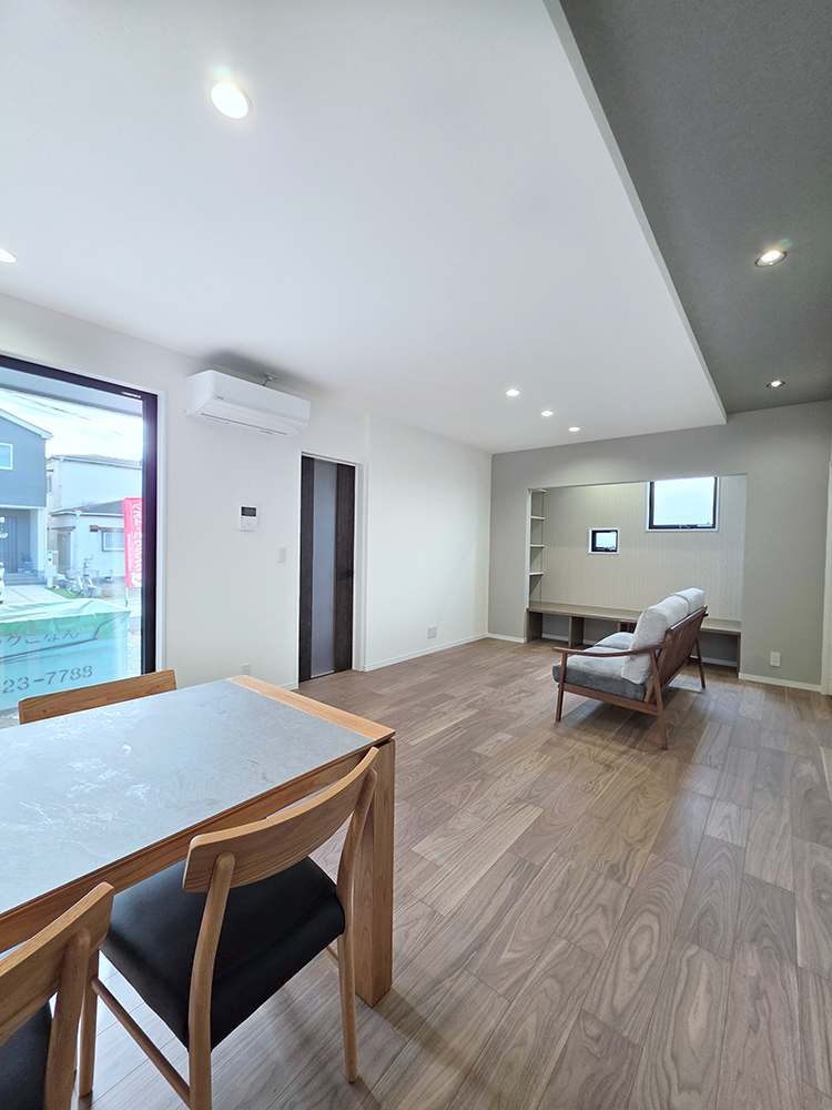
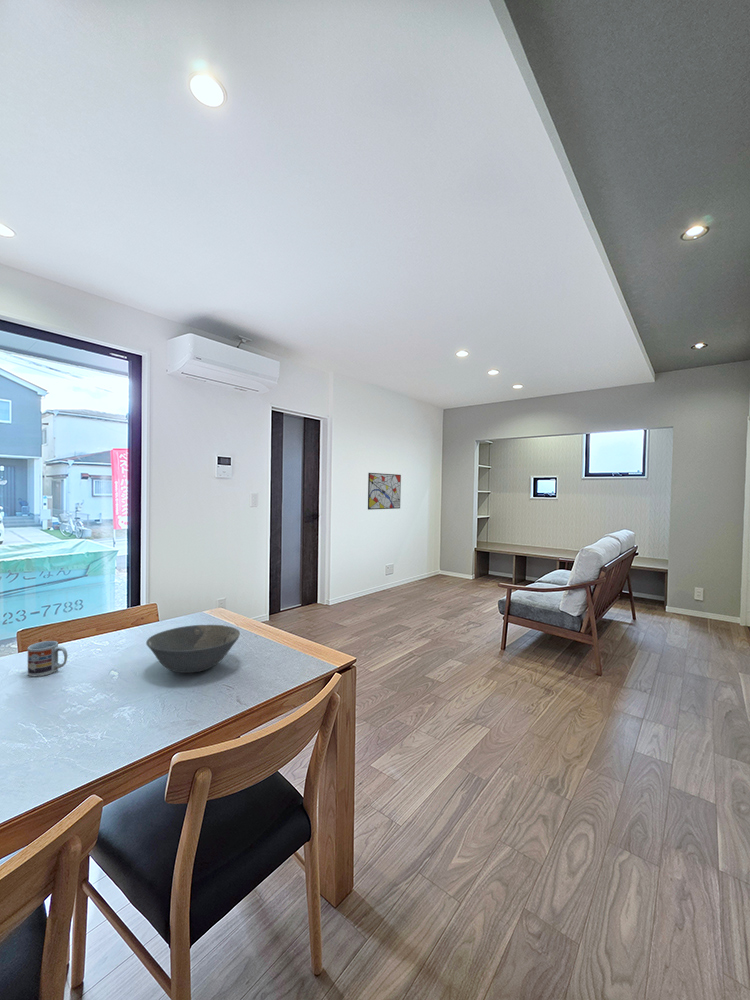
+ wall art [367,472,402,511]
+ bowl [145,624,241,674]
+ cup [26,640,68,677]
